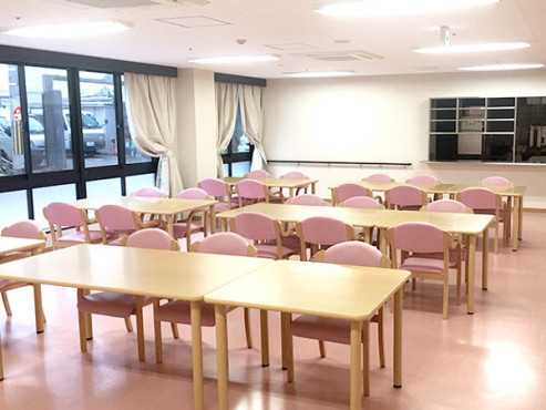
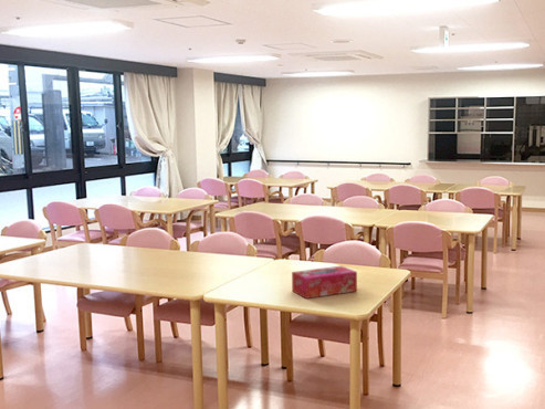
+ tissue box [291,265,358,300]
